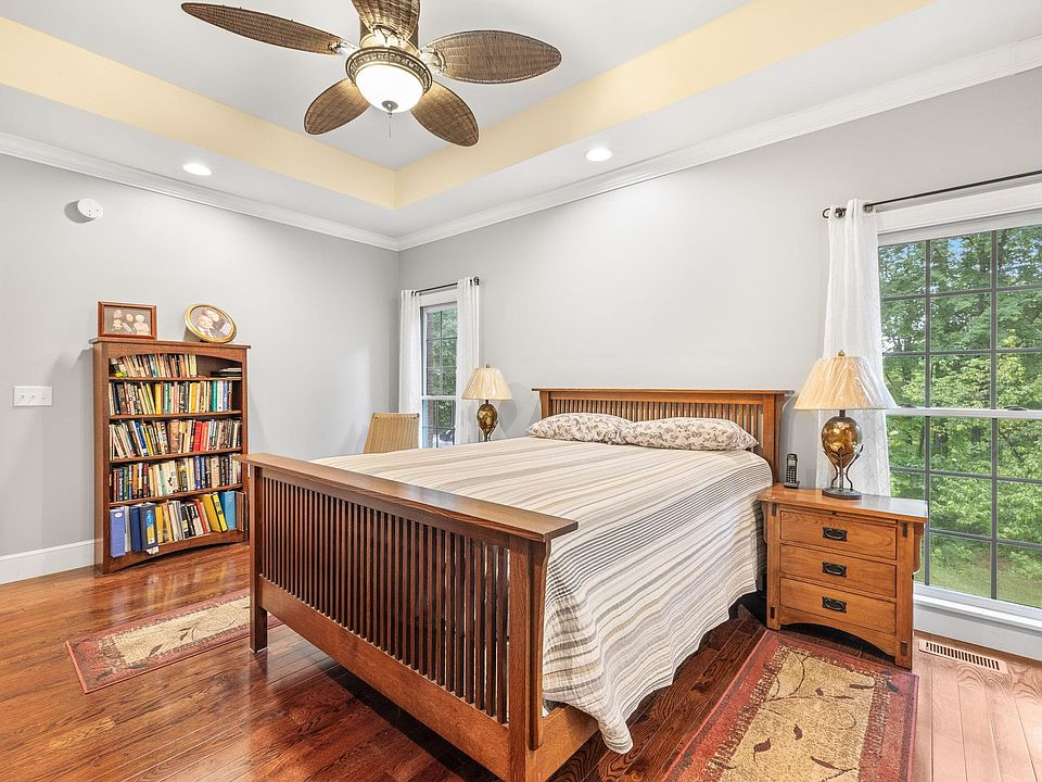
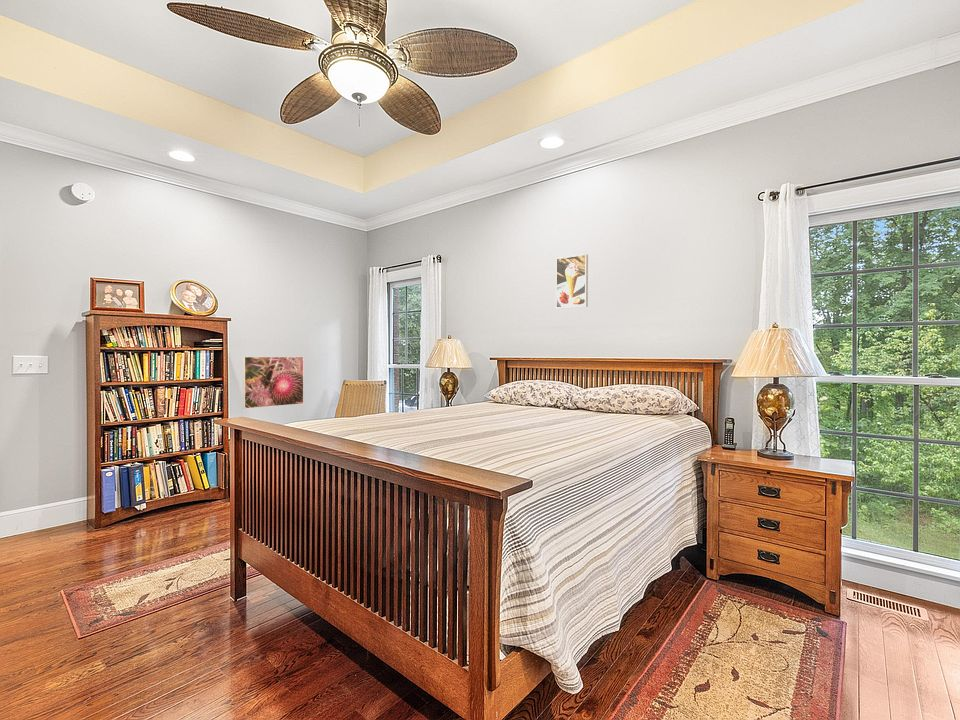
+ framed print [555,253,589,309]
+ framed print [242,356,305,410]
